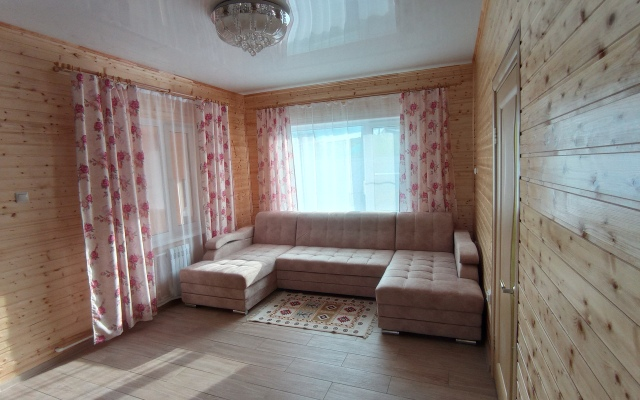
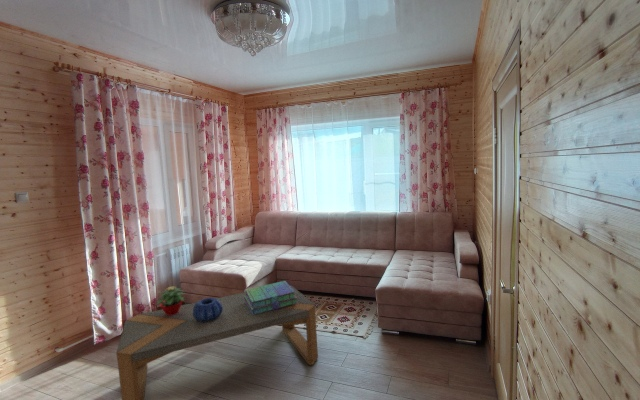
+ potted flower [155,286,187,315]
+ decorative bowl [193,297,223,322]
+ stack of books [244,280,298,315]
+ coffee table [115,285,319,400]
